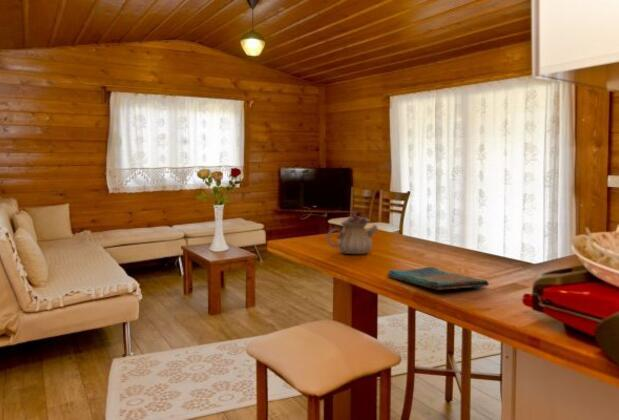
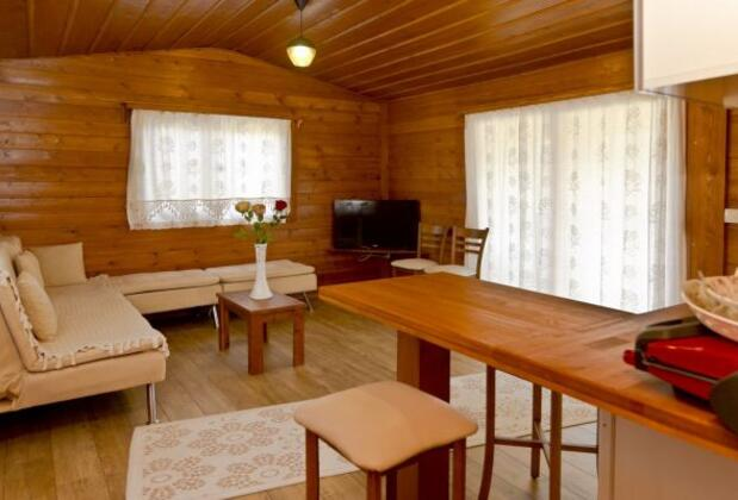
- dish towel [386,266,490,291]
- teapot [326,209,379,255]
